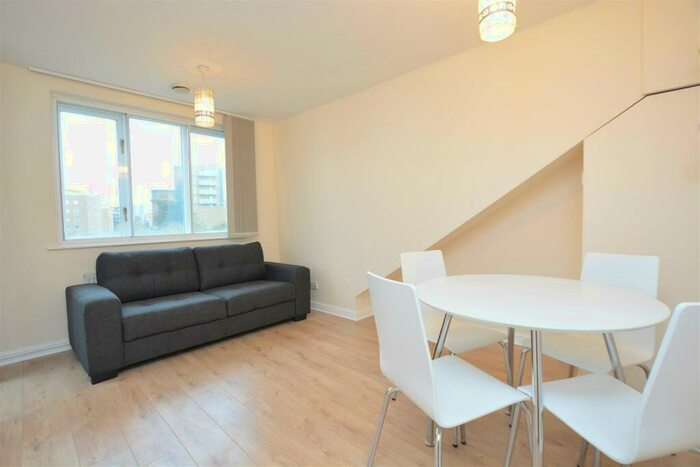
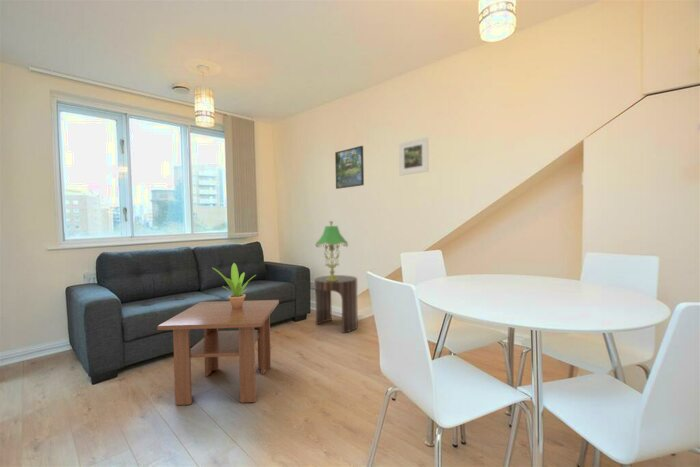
+ potted plant [212,262,257,309]
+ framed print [398,136,429,176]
+ side table [313,274,359,334]
+ coffee table [156,299,280,406]
+ table lamp [315,220,349,281]
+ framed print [334,145,365,190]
